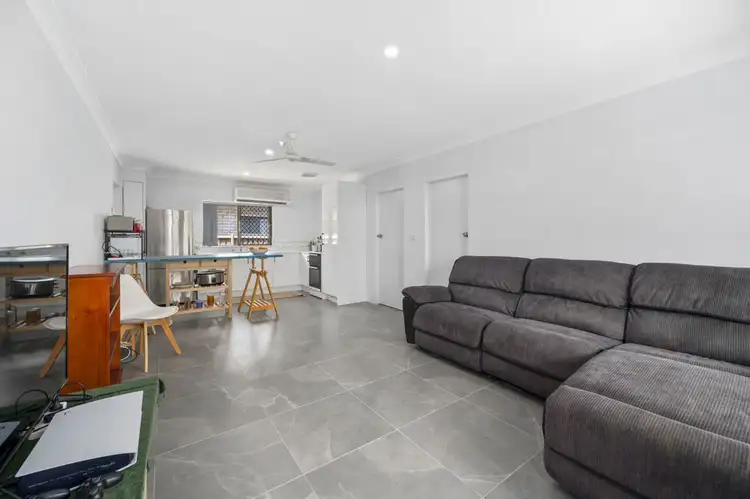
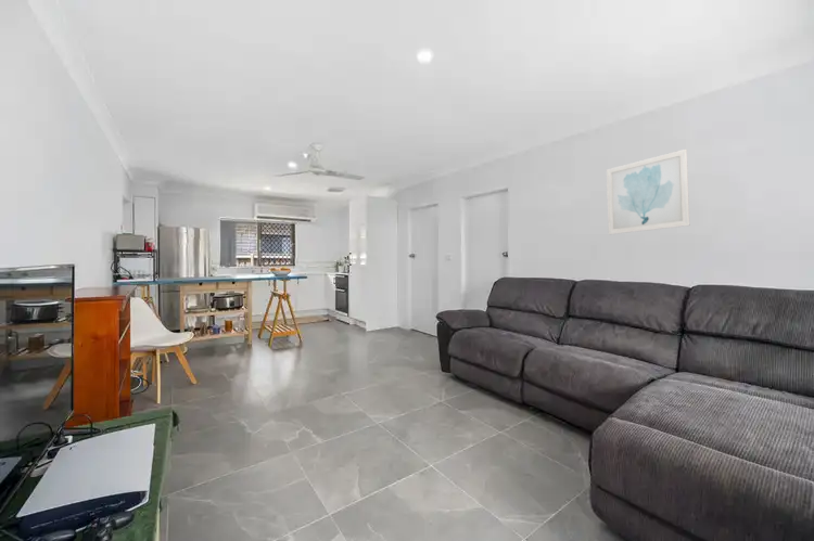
+ wall art [606,149,690,235]
